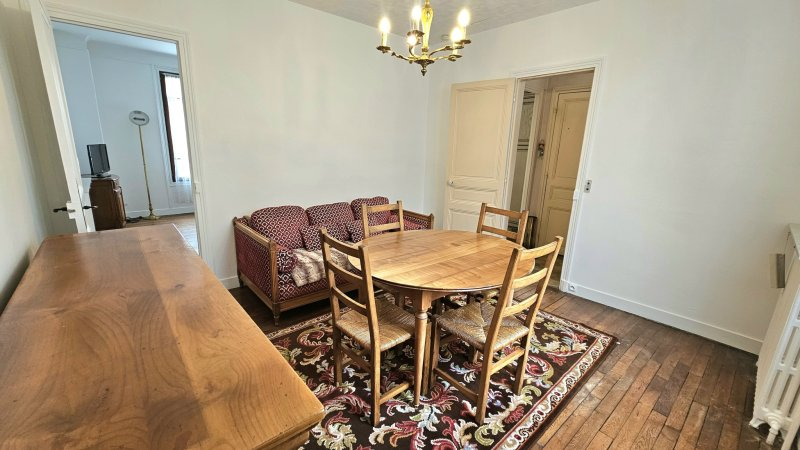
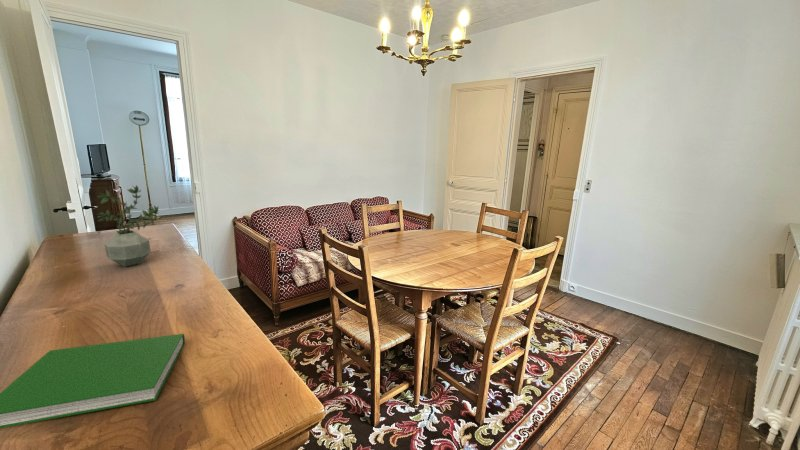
+ potted plant [95,184,159,268]
+ hardcover book [0,333,186,429]
